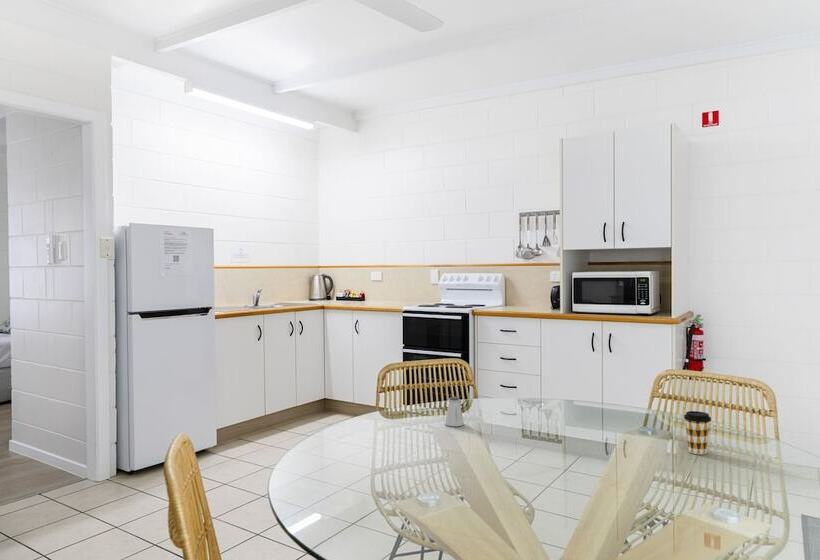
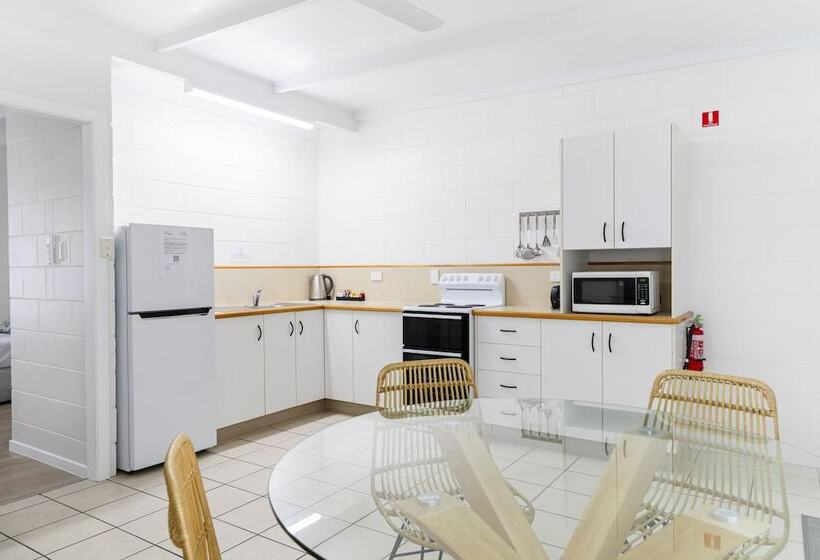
- saltshaker [444,396,465,427]
- coffee cup [683,410,712,455]
